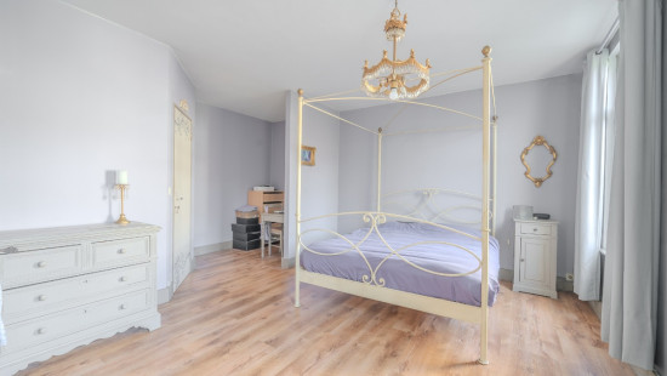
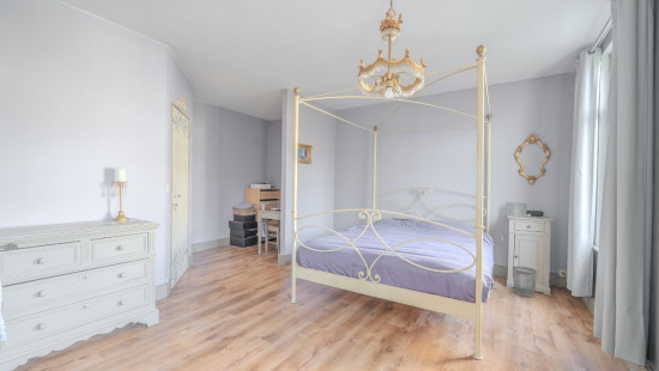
+ wastebasket [512,266,538,298]
